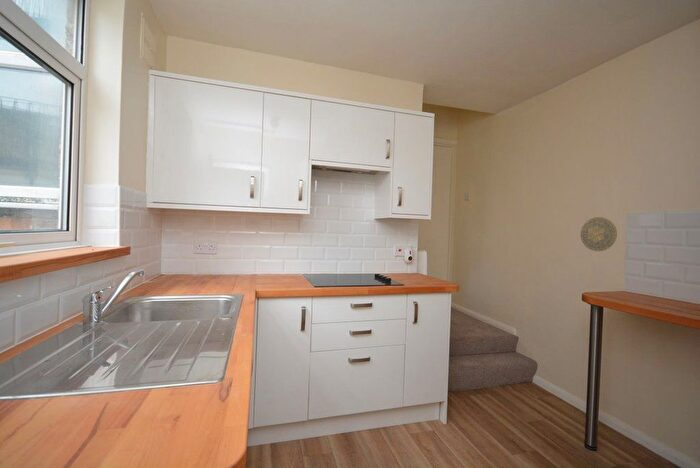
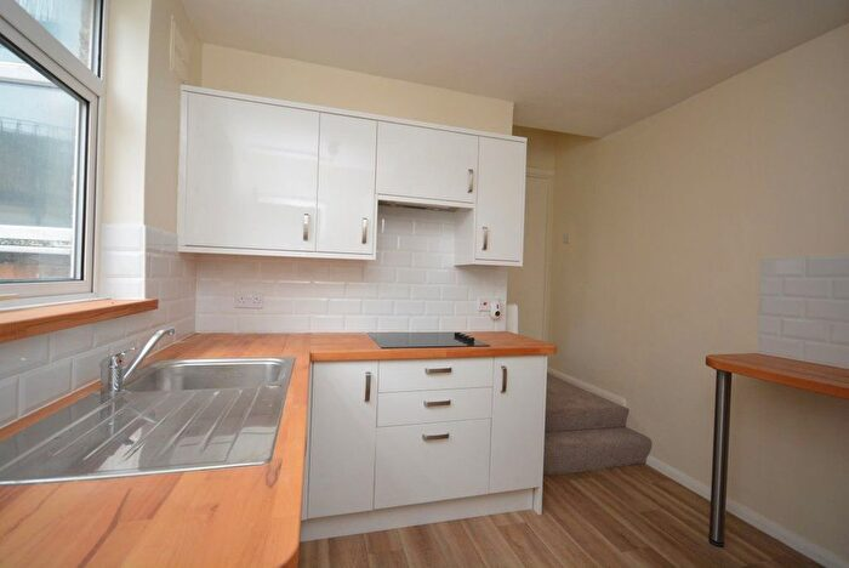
- decorative plate [579,216,618,252]
